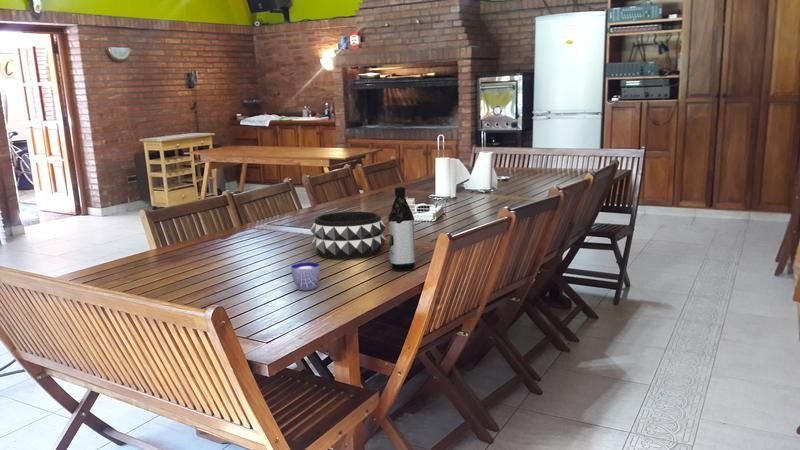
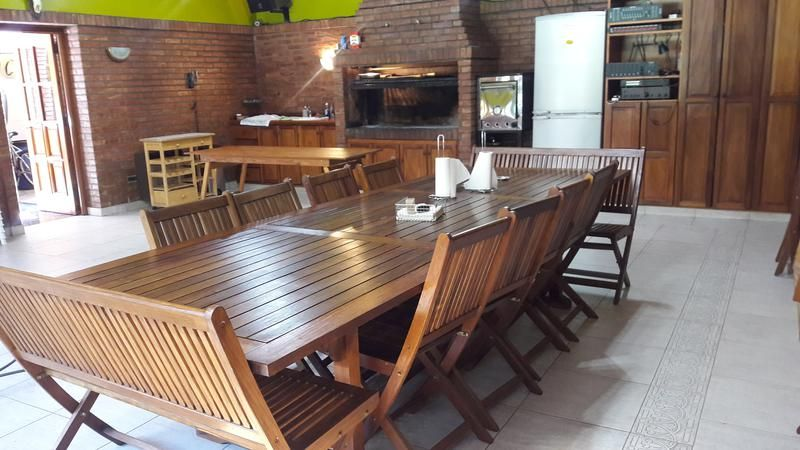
- cup [290,261,321,292]
- decorative bowl [309,211,387,260]
- water bottle [387,186,416,272]
